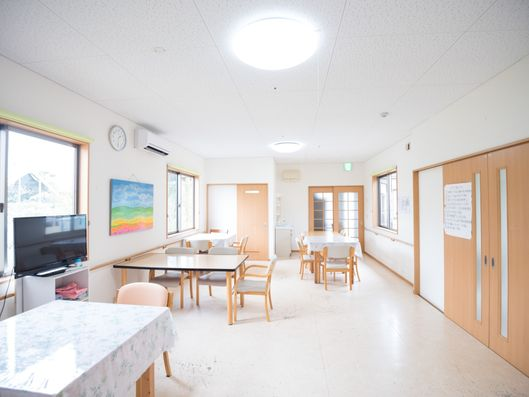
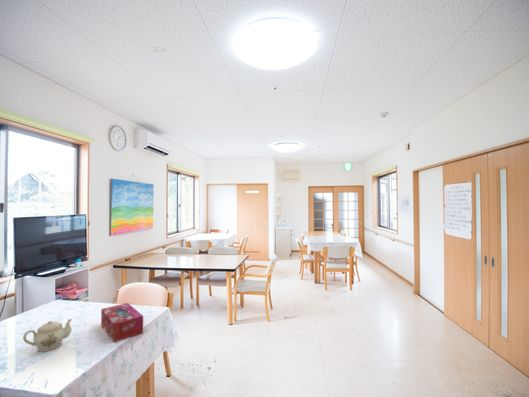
+ teapot [22,318,73,352]
+ tissue box [100,302,144,343]
